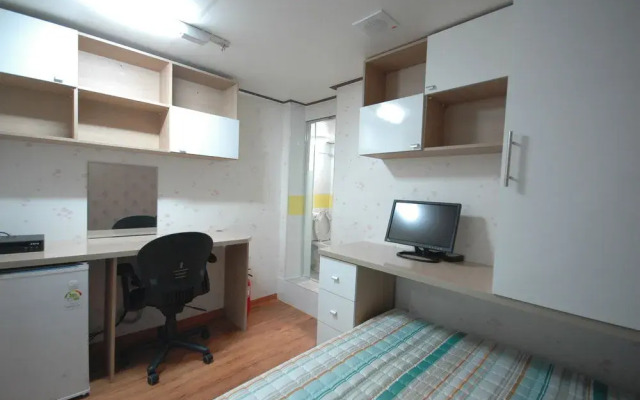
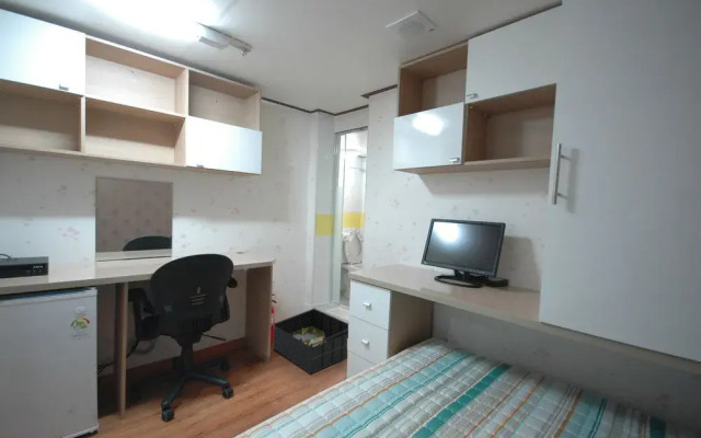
+ storage bin [272,308,349,376]
